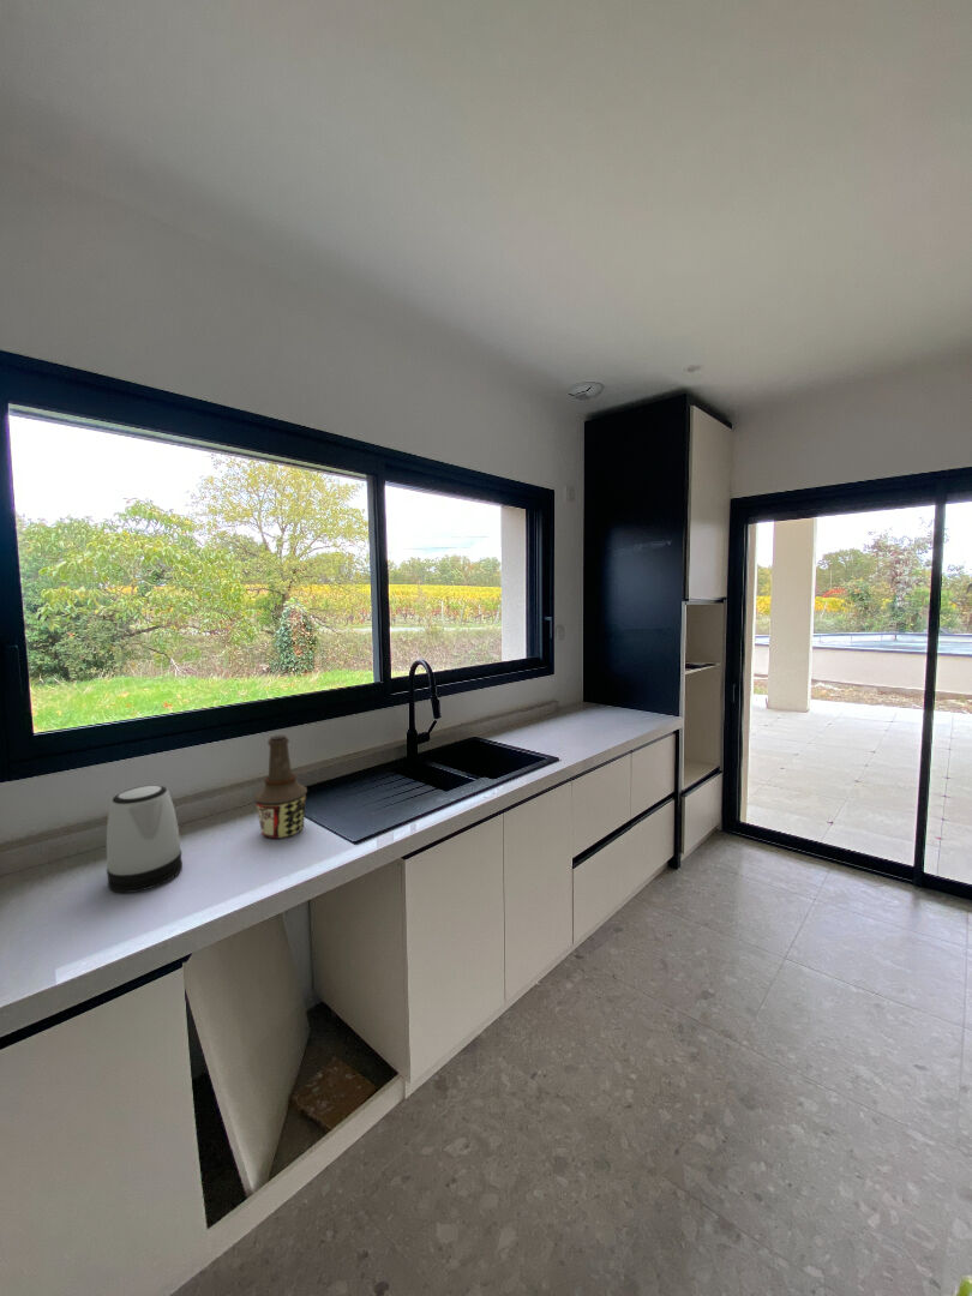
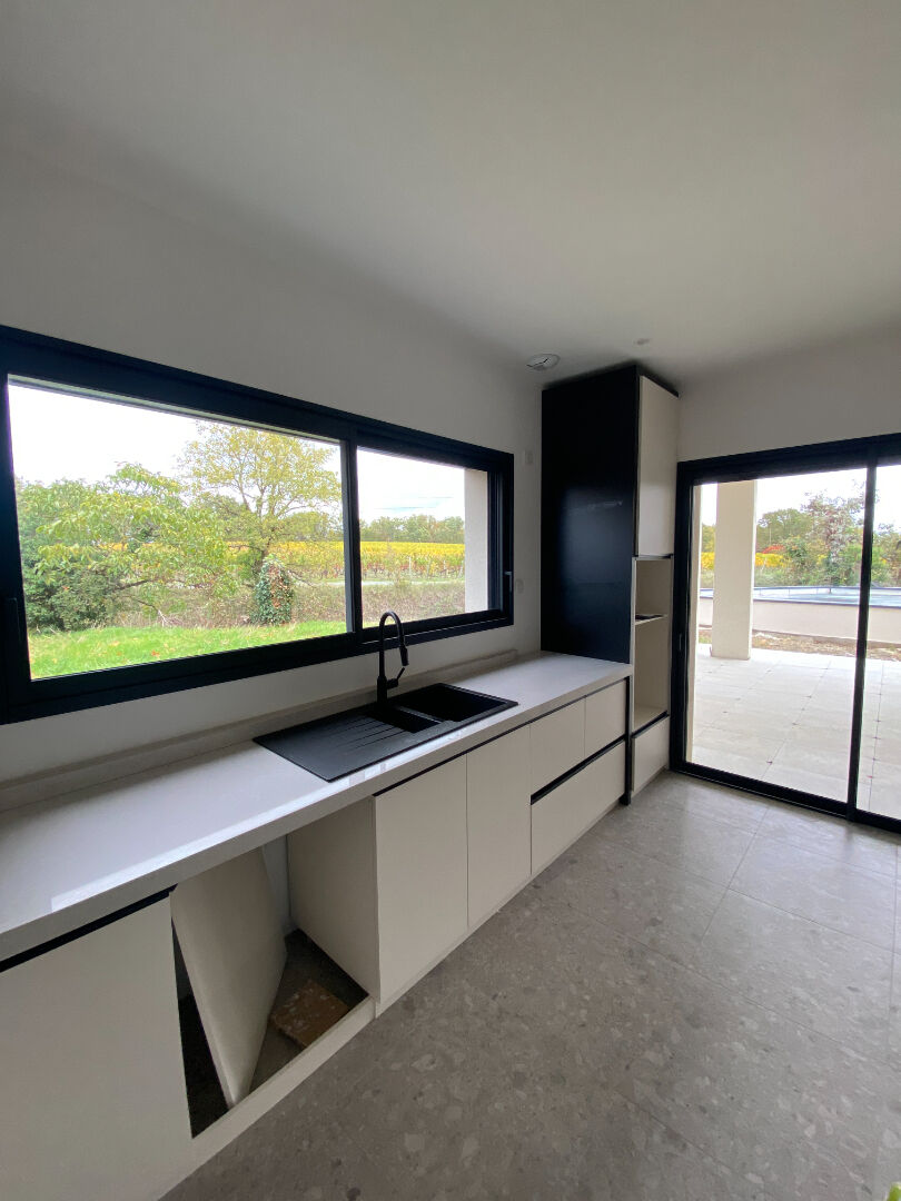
- bottle [253,734,308,840]
- kettle [106,785,184,894]
